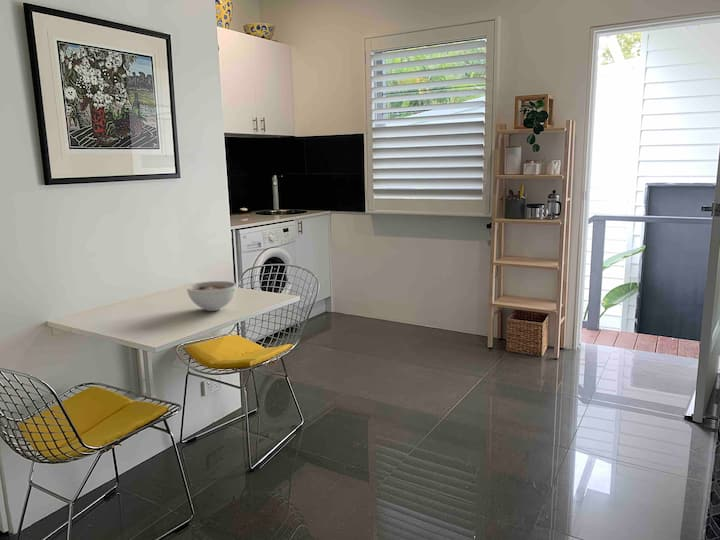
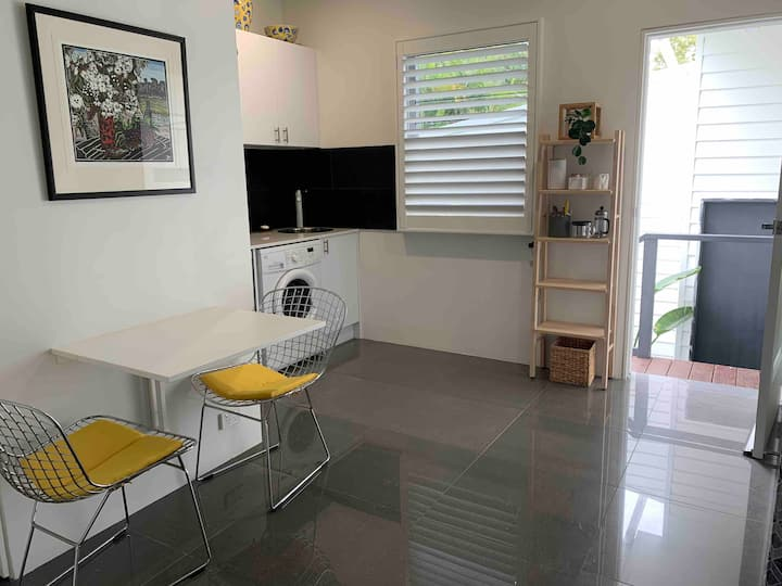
- bowl [186,280,238,312]
